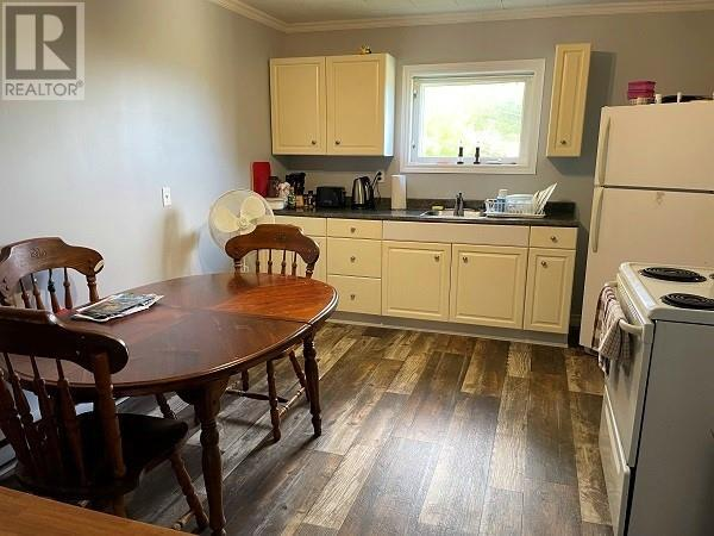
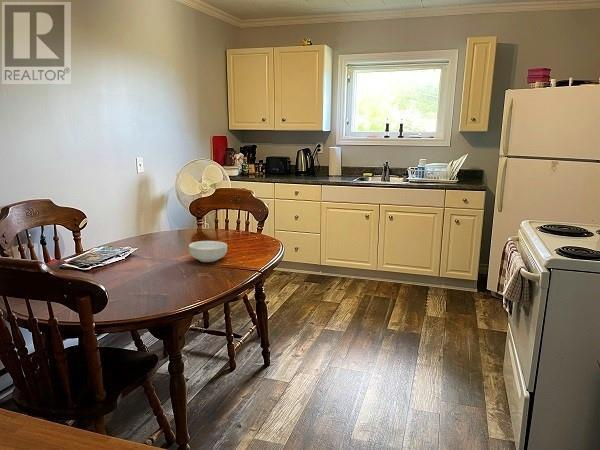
+ cereal bowl [188,240,228,263]
